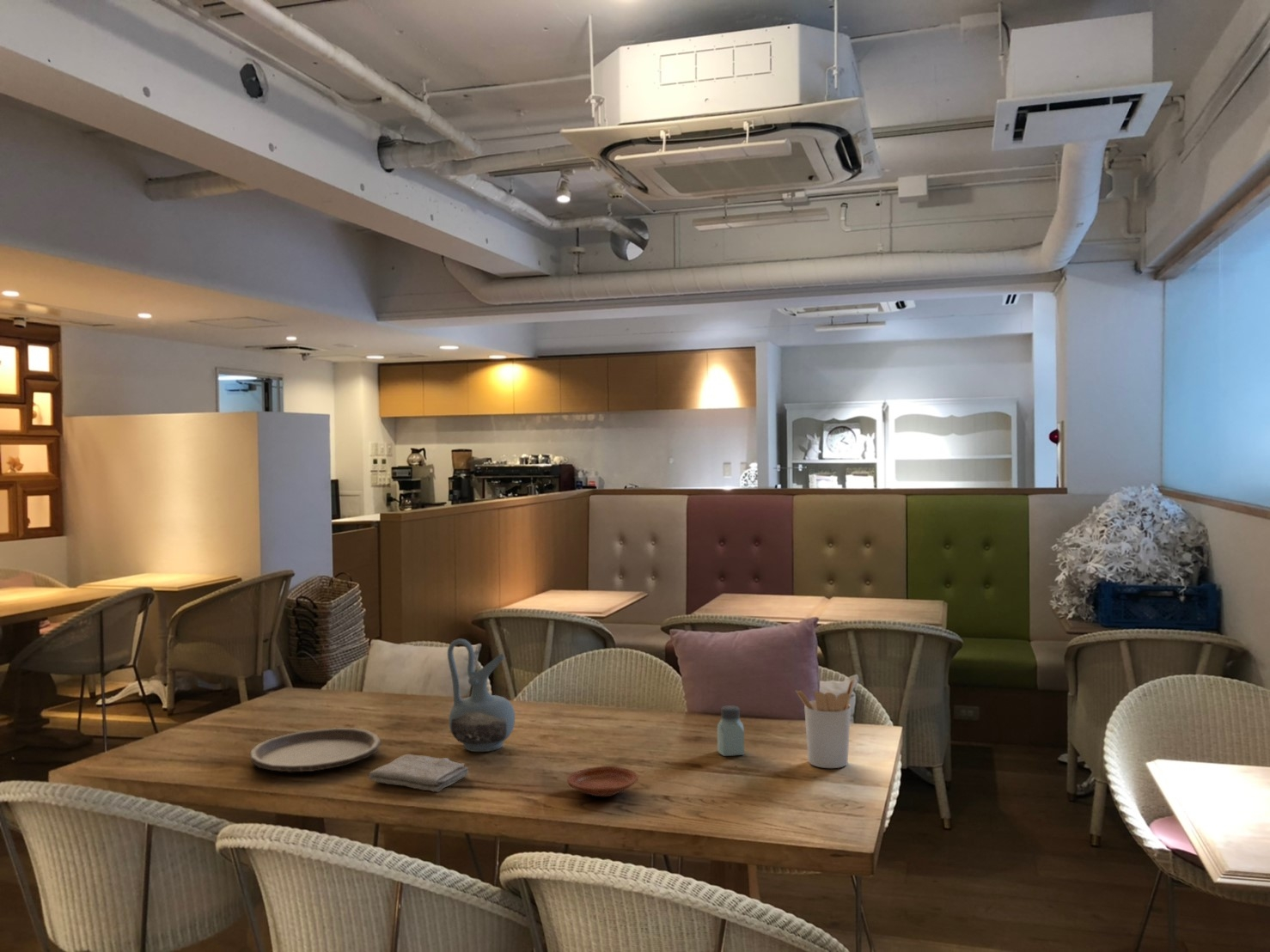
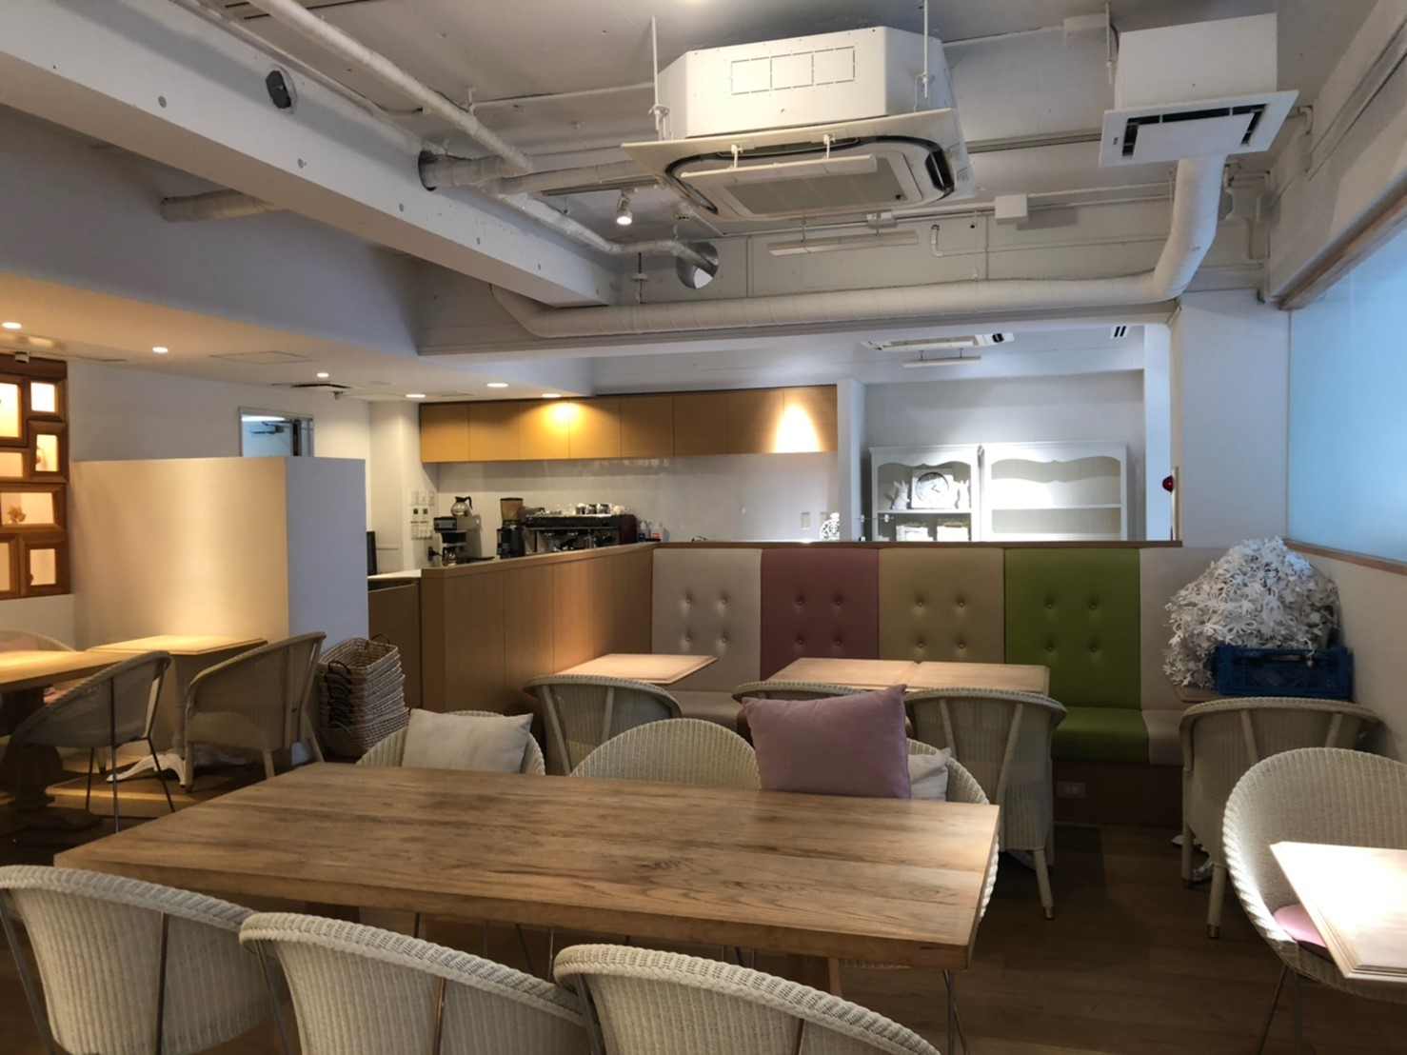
- plate [249,727,382,772]
- saltshaker [717,705,745,757]
- plate [566,766,639,797]
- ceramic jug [447,638,516,753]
- utensil holder [795,678,855,769]
- washcloth [368,754,470,793]
